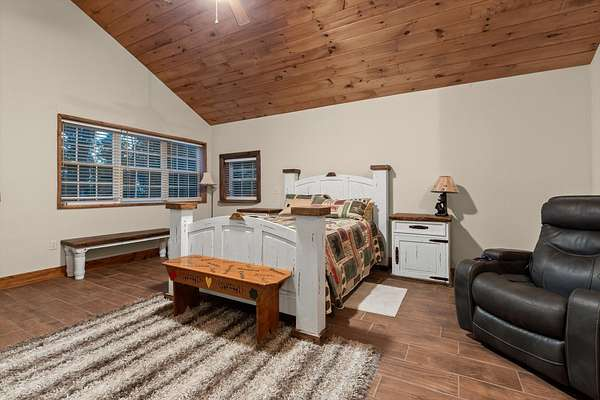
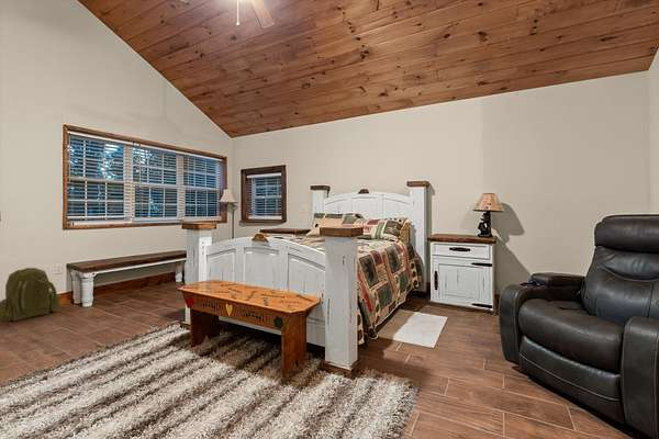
+ backpack [0,267,60,323]
